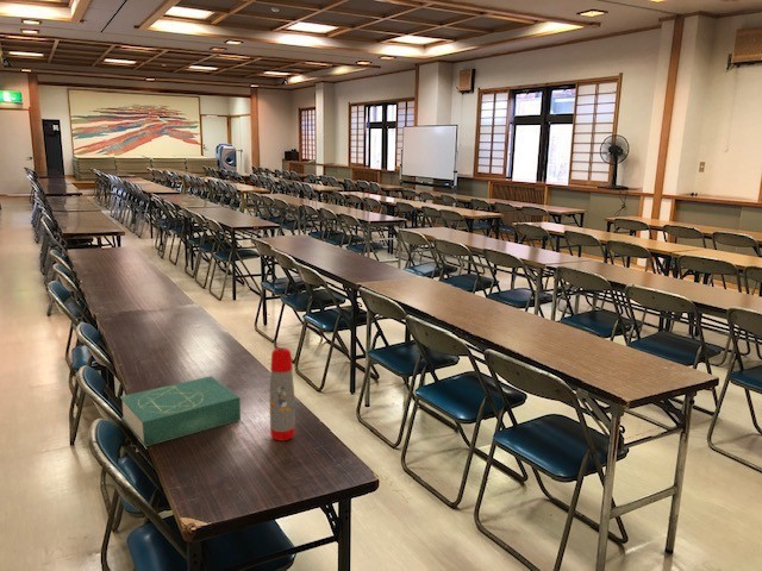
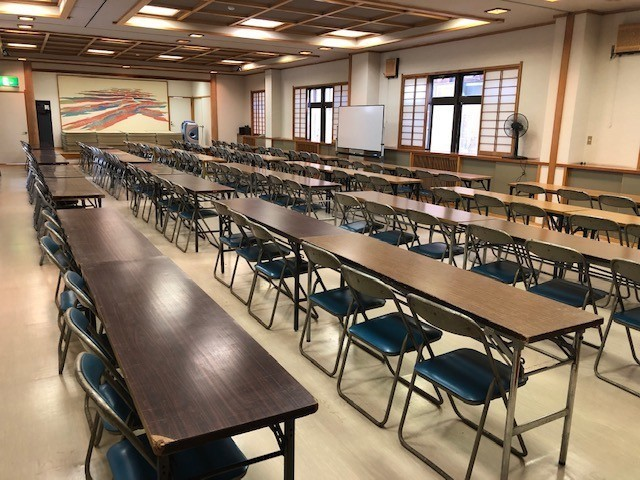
- book [119,375,242,447]
- water bottle [269,346,296,441]
